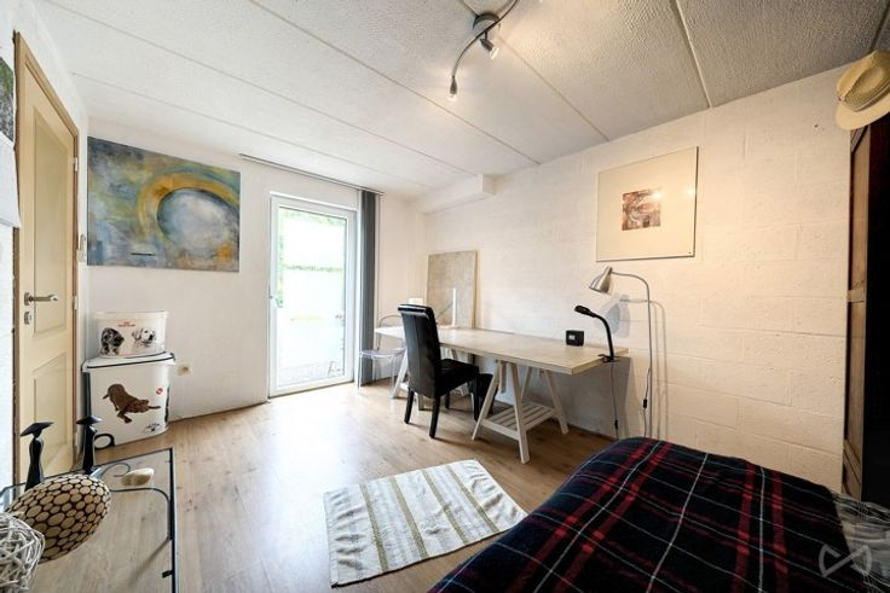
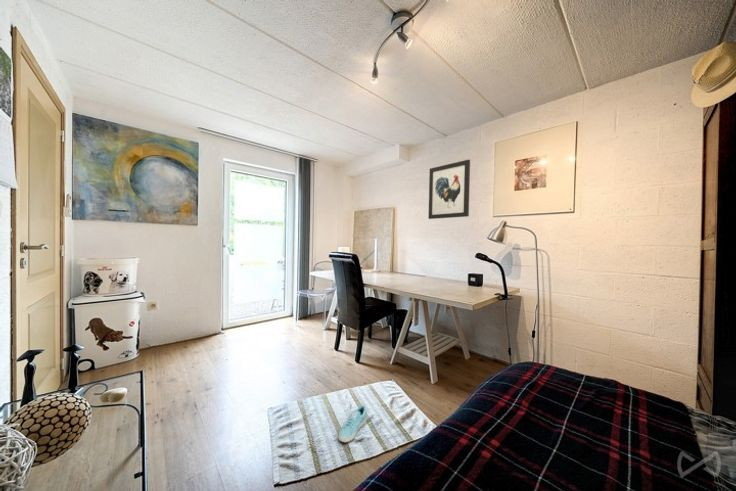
+ sneaker [337,404,368,443]
+ wall art [428,159,471,220]
